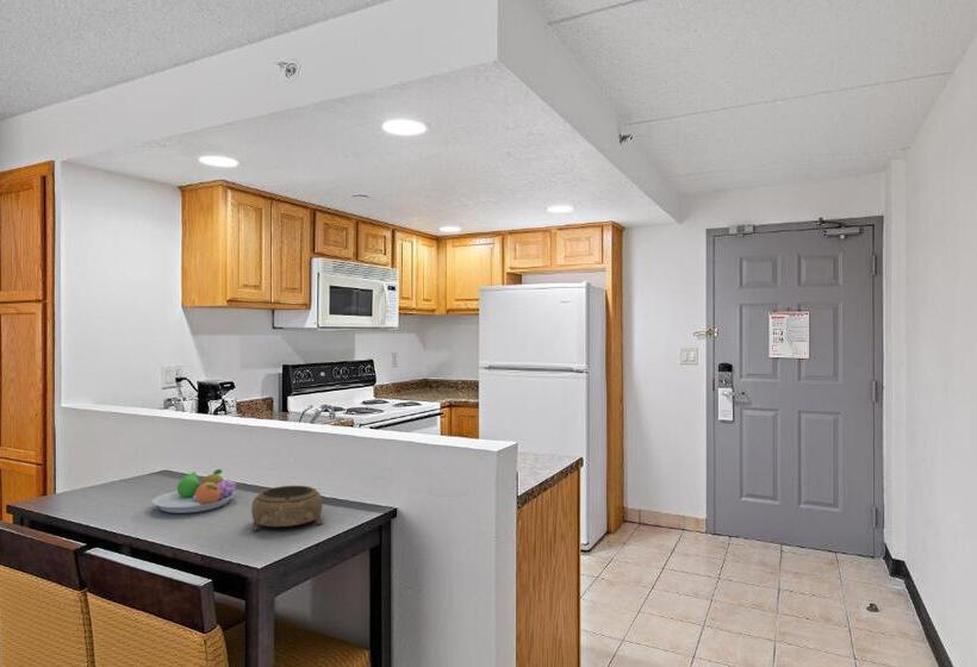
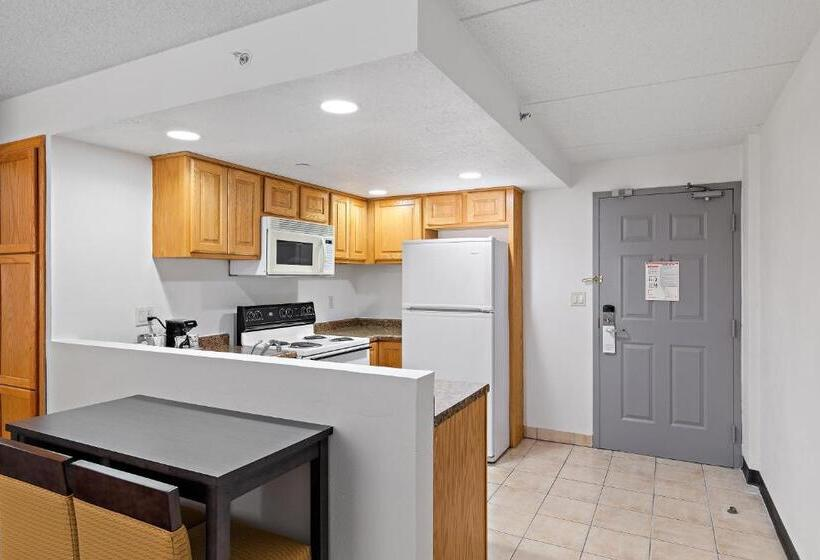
- fruit bowl [151,468,237,515]
- decorative bowl [249,485,324,531]
